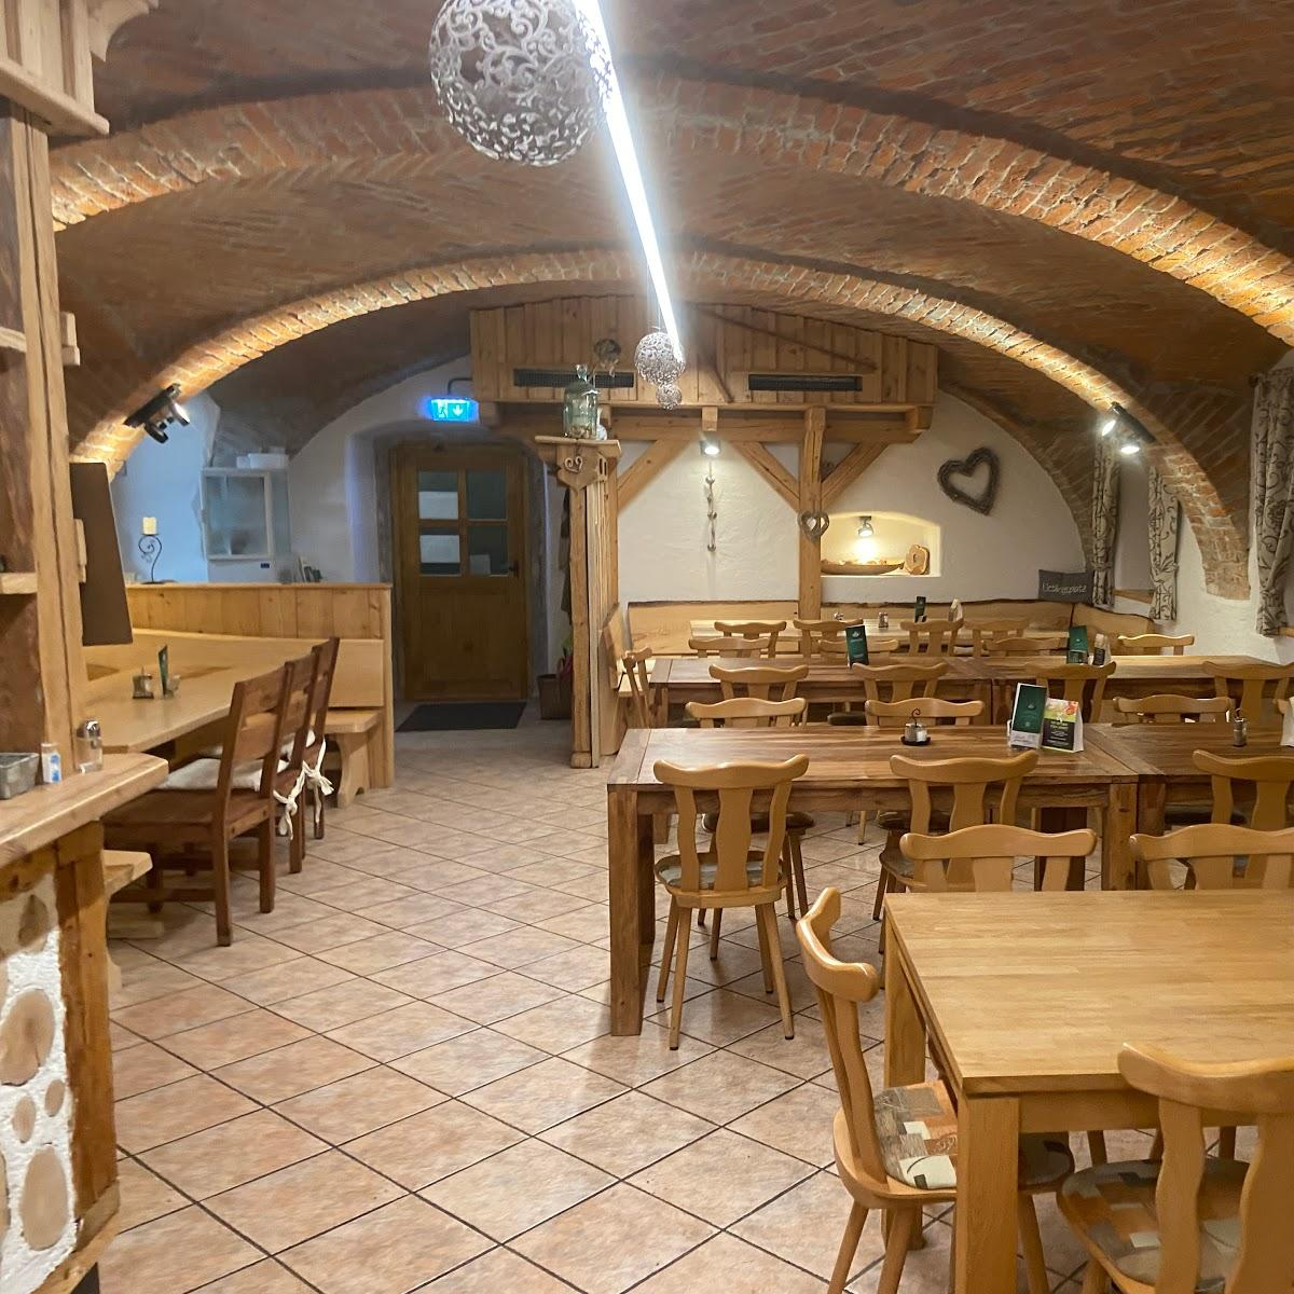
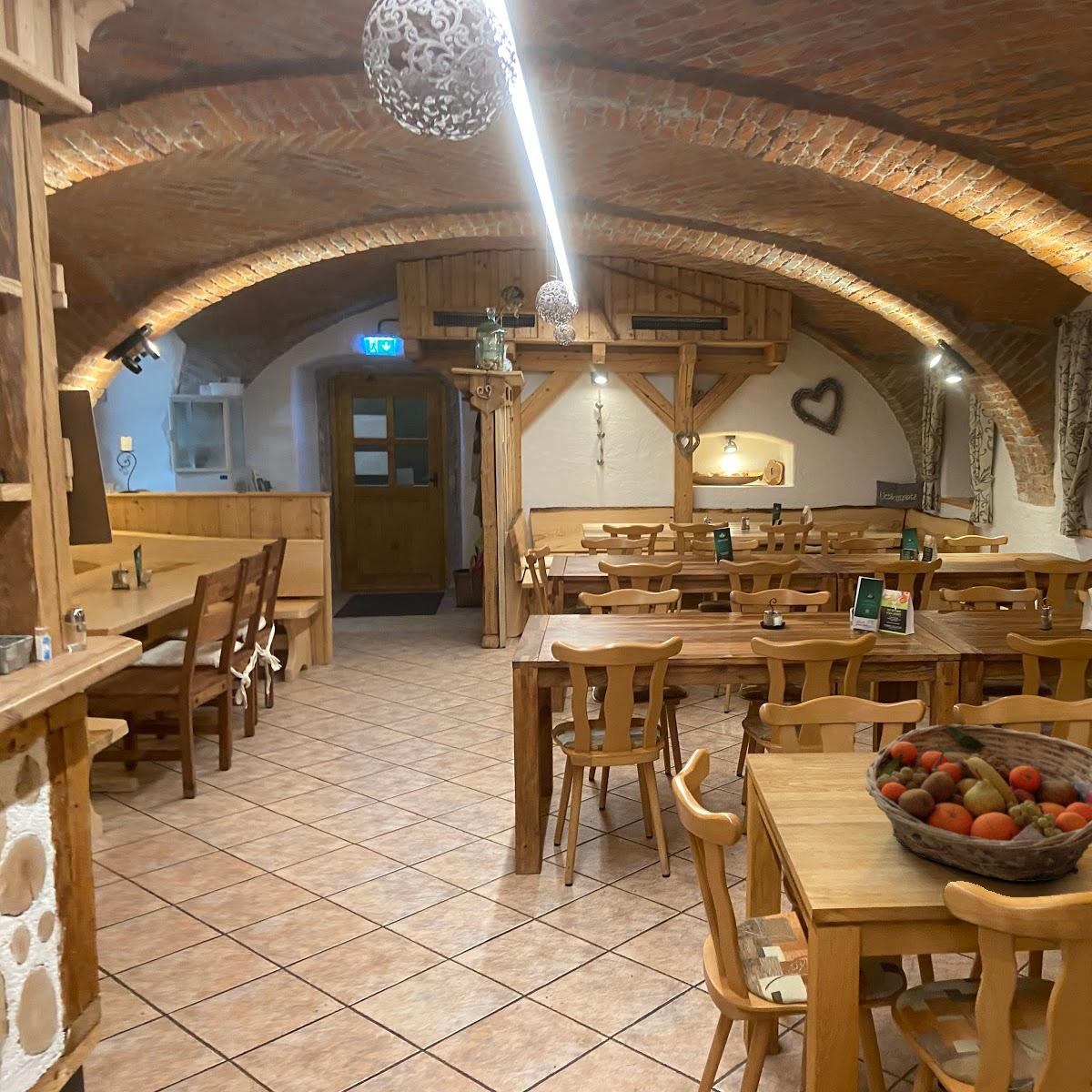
+ fruit basket [864,723,1092,883]
